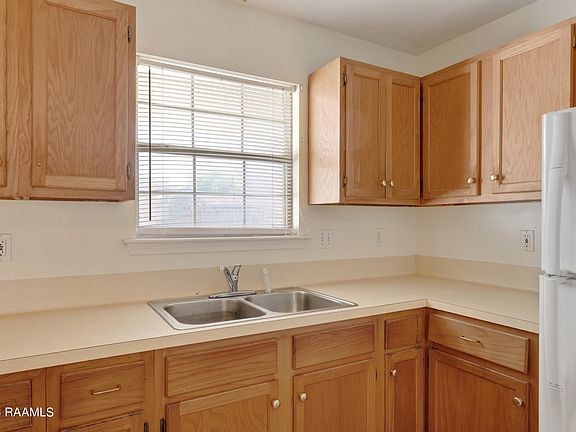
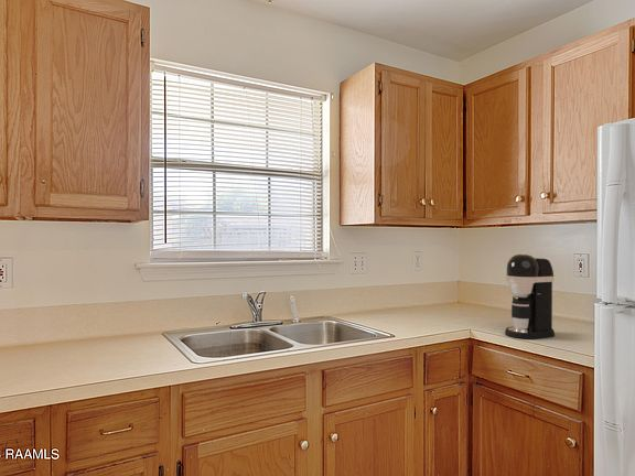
+ coffee maker [504,253,556,340]
